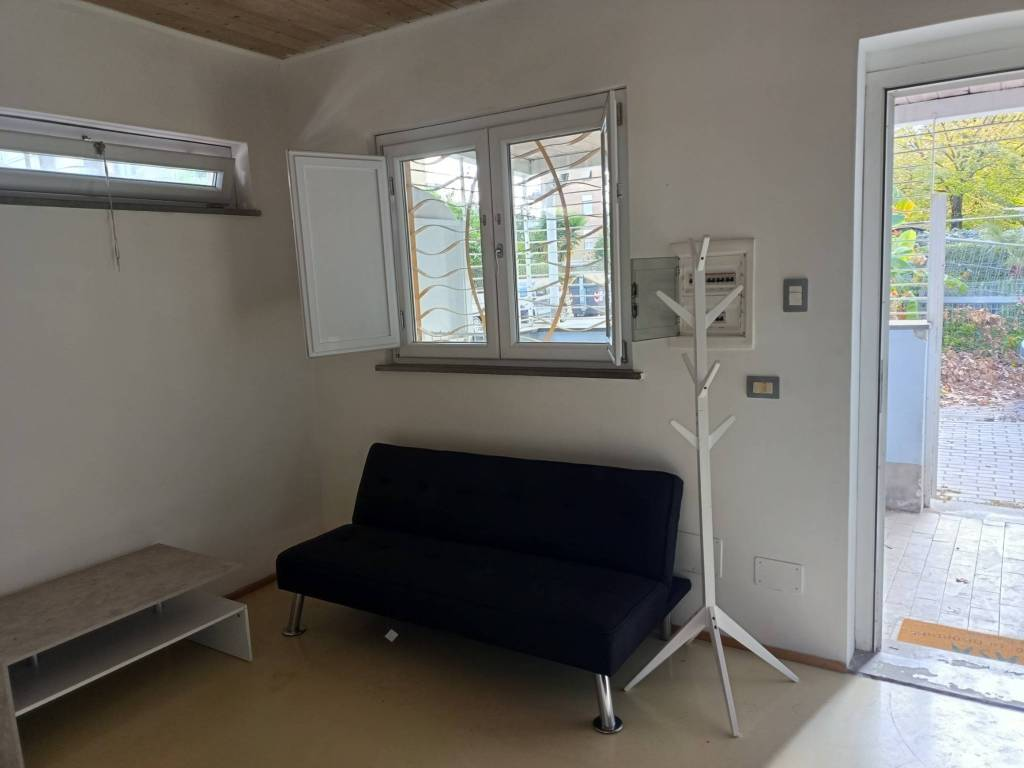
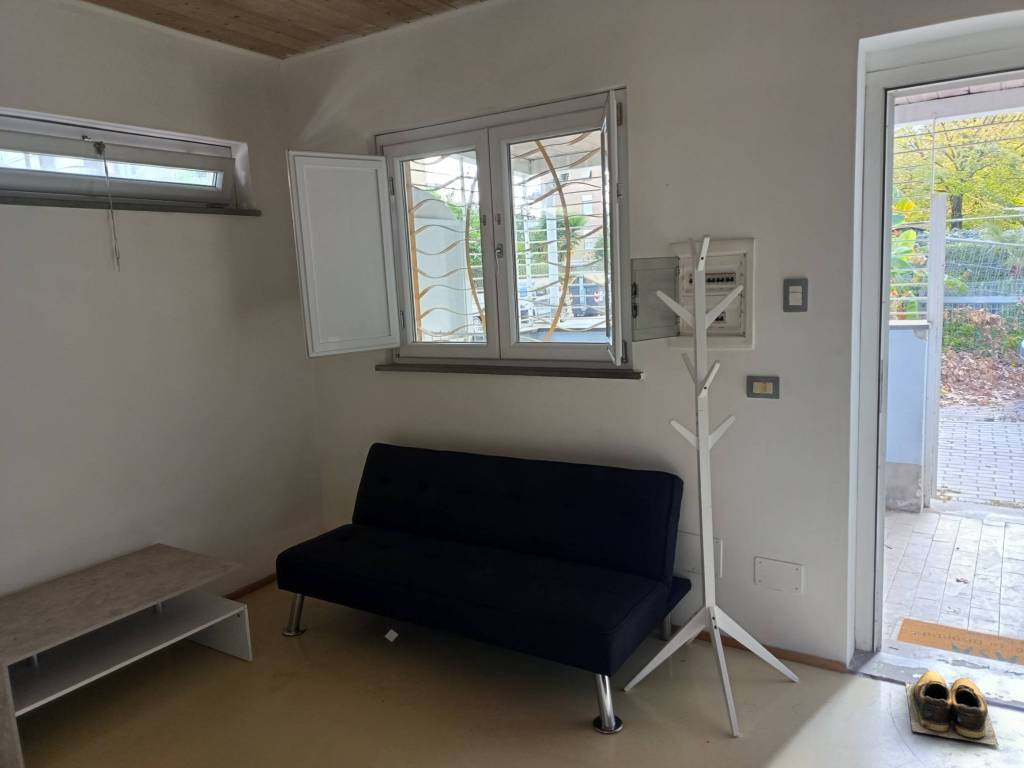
+ shoes [905,670,1000,747]
